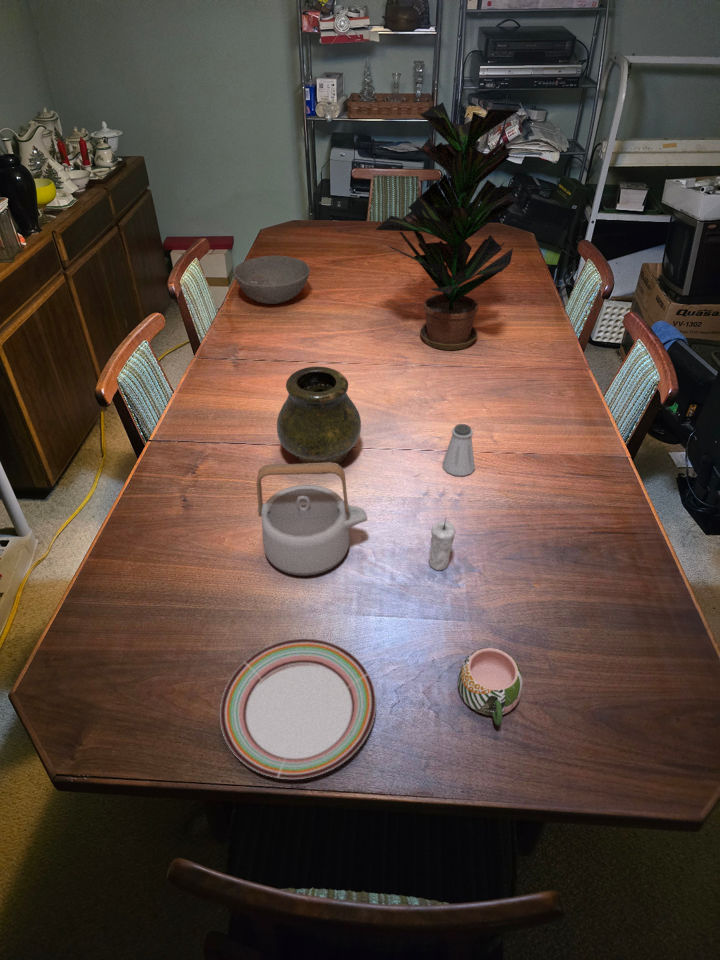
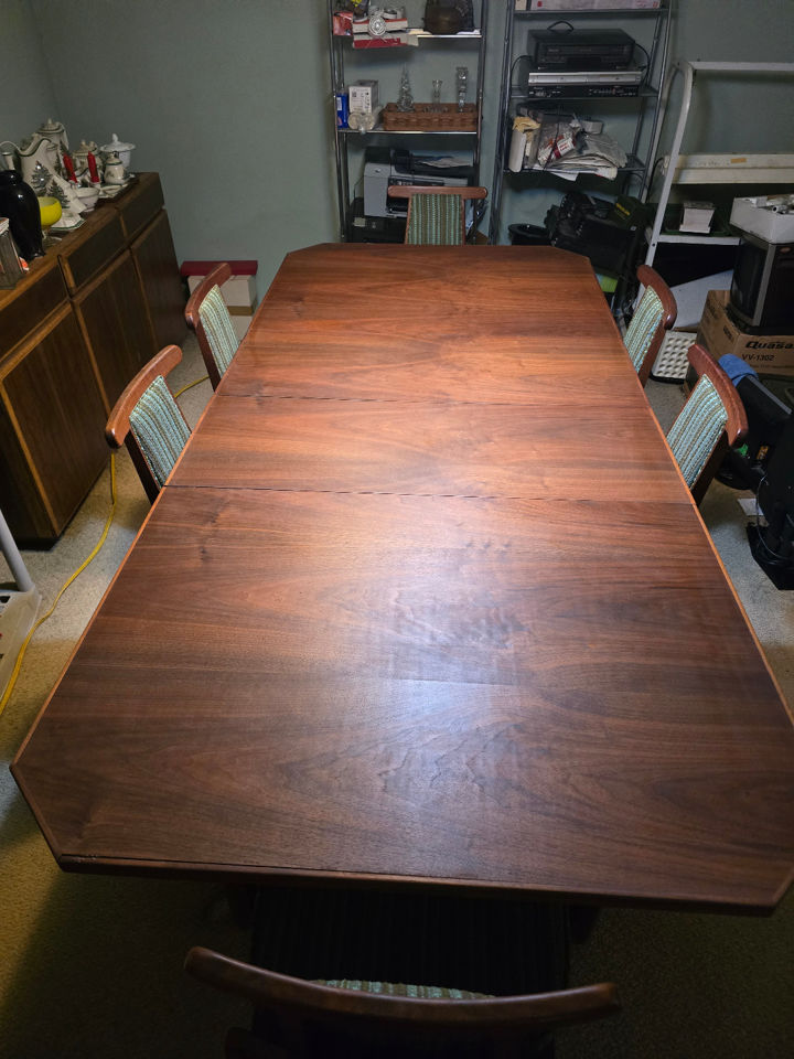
- teapot [255,462,368,577]
- mug [457,647,524,726]
- bowl [233,255,311,305]
- saltshaker [442,423,476,477]
- vase [276,366,362,465]
- candle [428,518,456,571]
- plate [219,637,377,780]
- potted plant [375,101,520,351]
